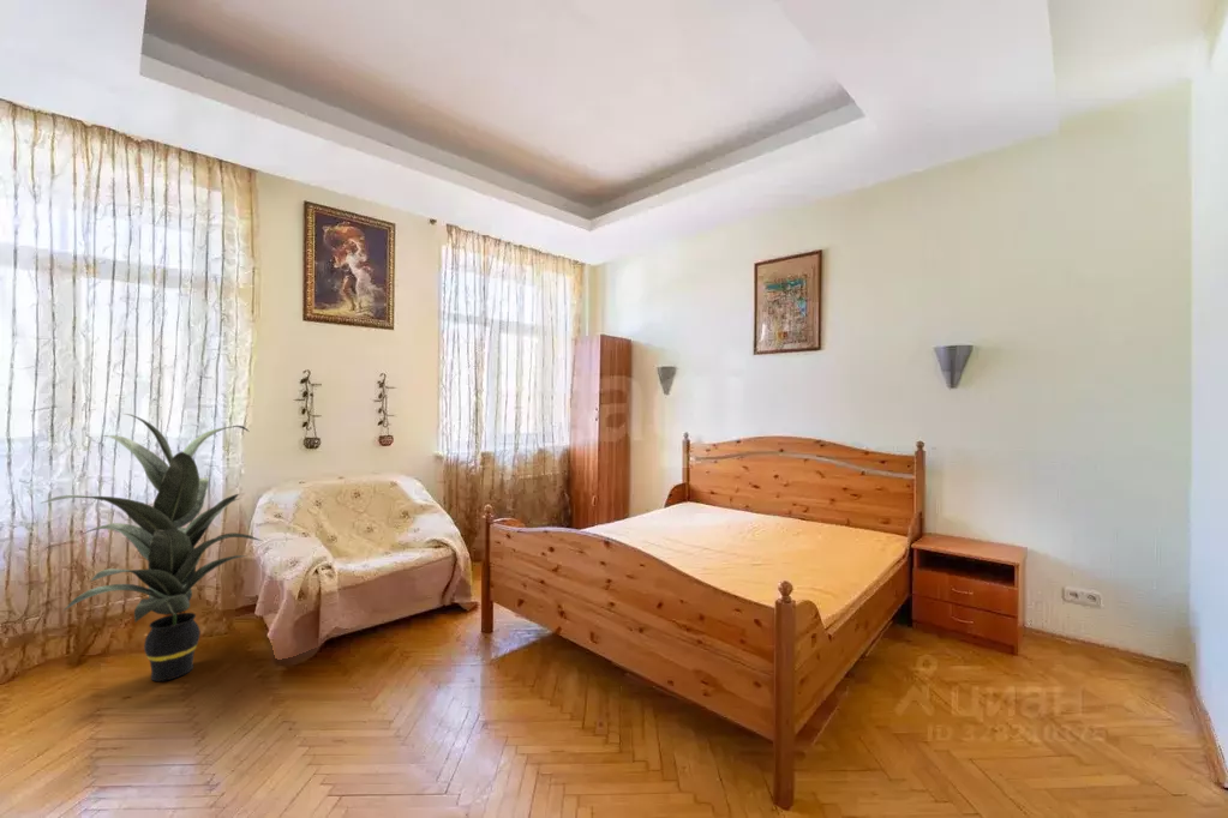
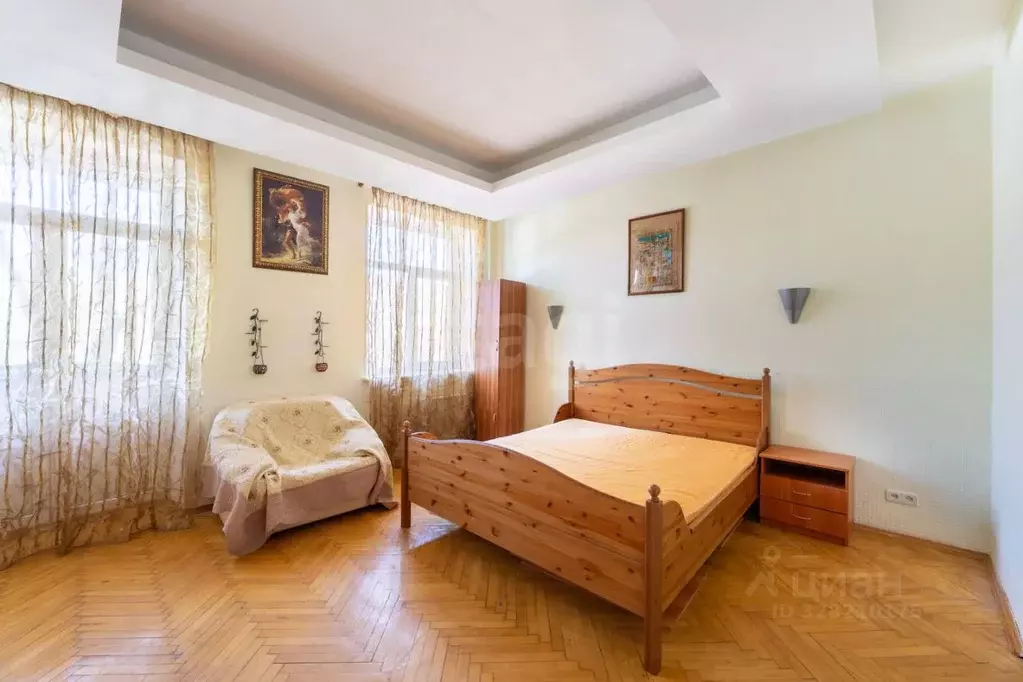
- indoor plant [38,413,263,682]
